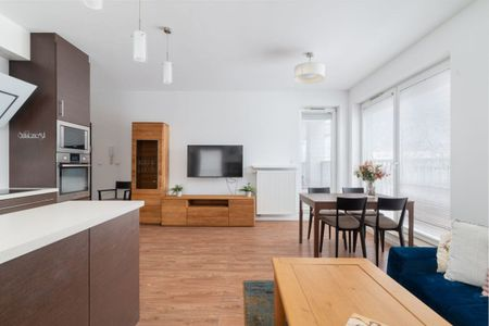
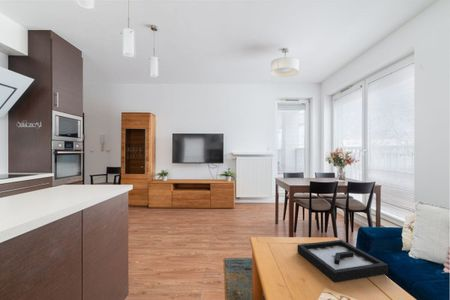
+ decorative tray [296,239,389,283]
